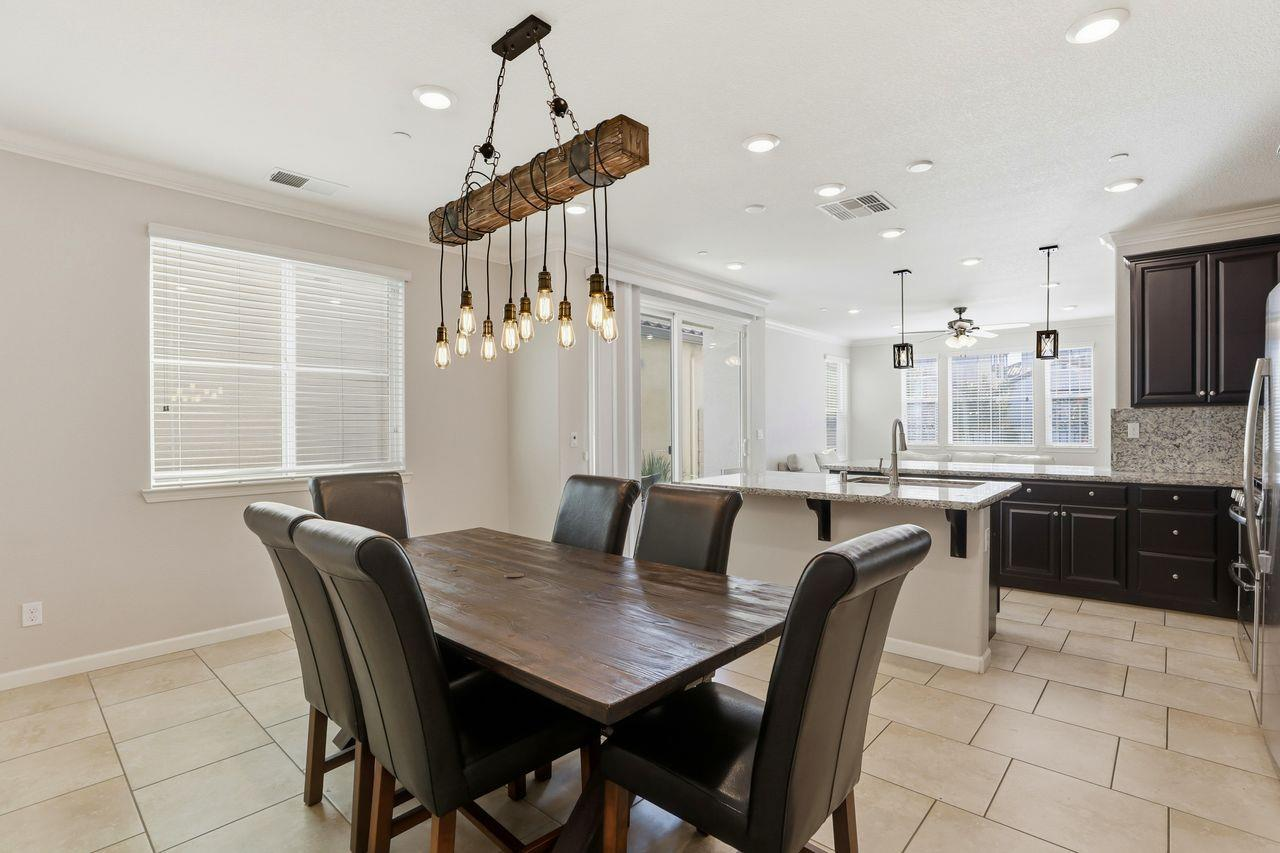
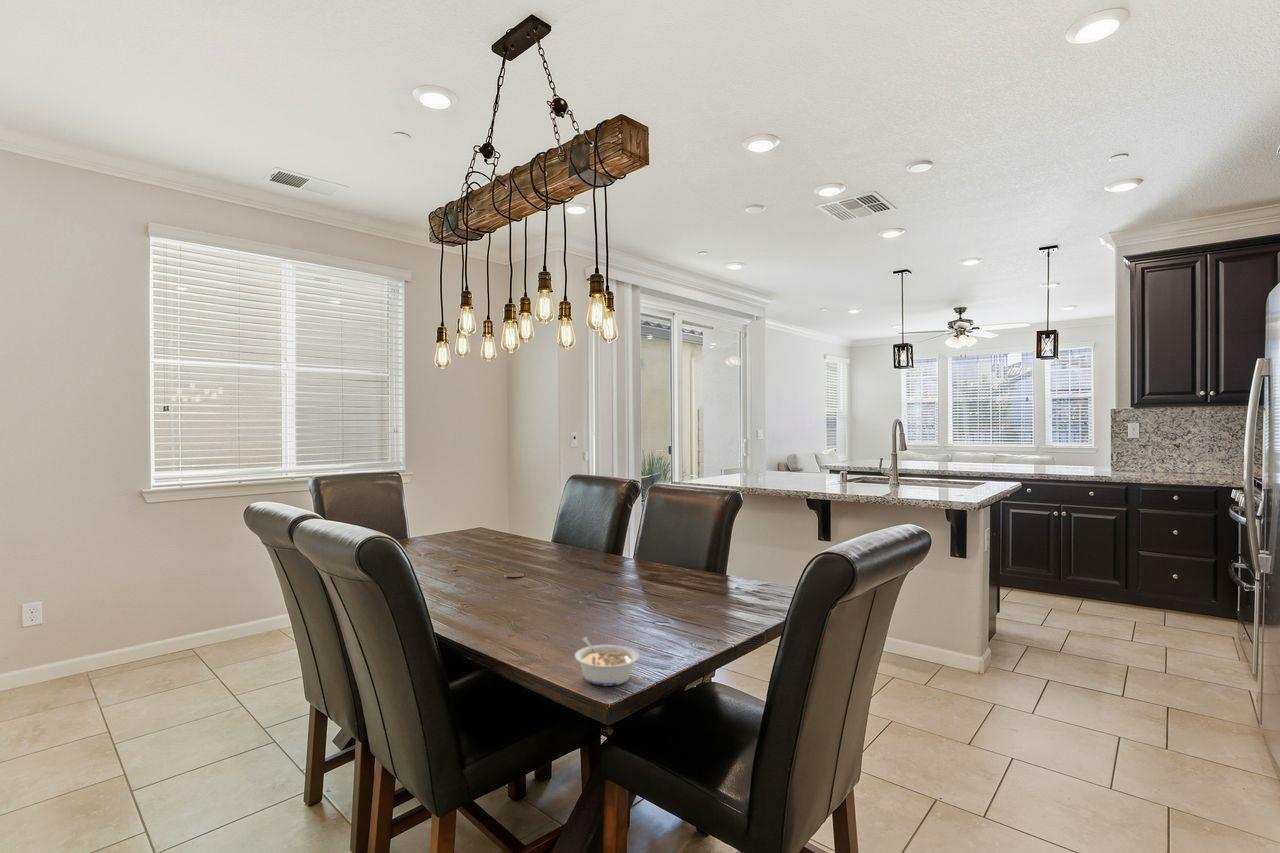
+ legume [574,637,640,687]
